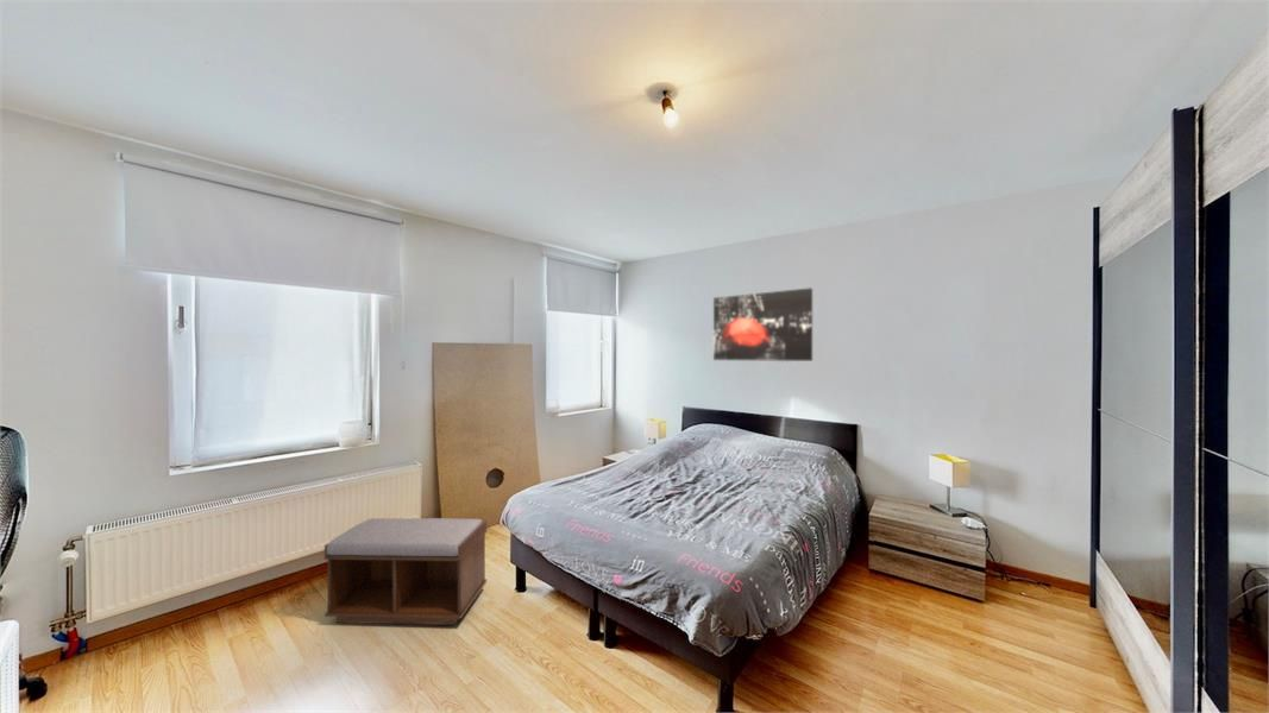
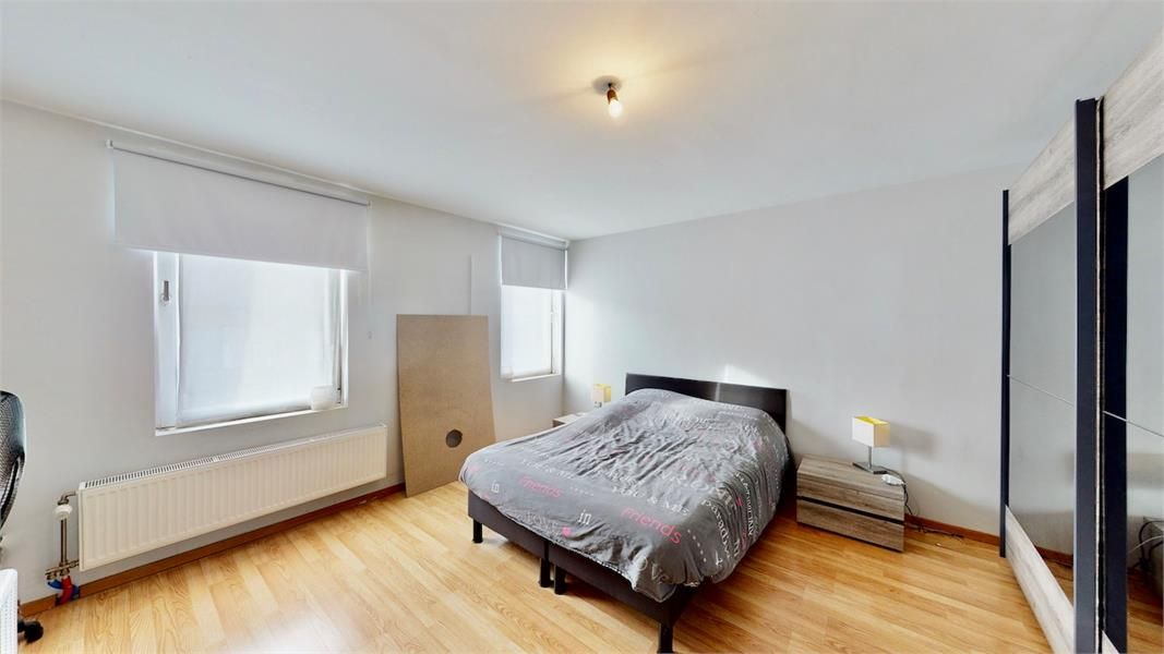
- wall art [712,286,813,362]
- bench [323,517,488,626]
